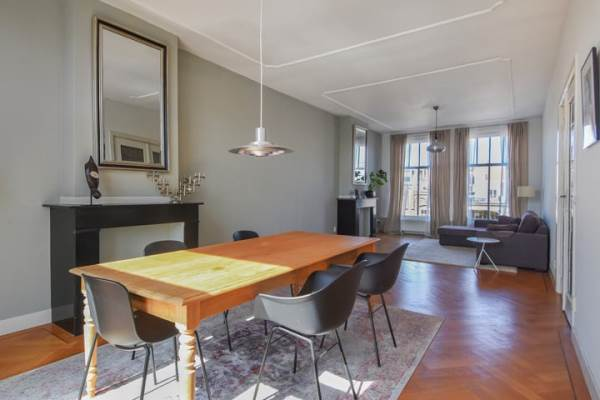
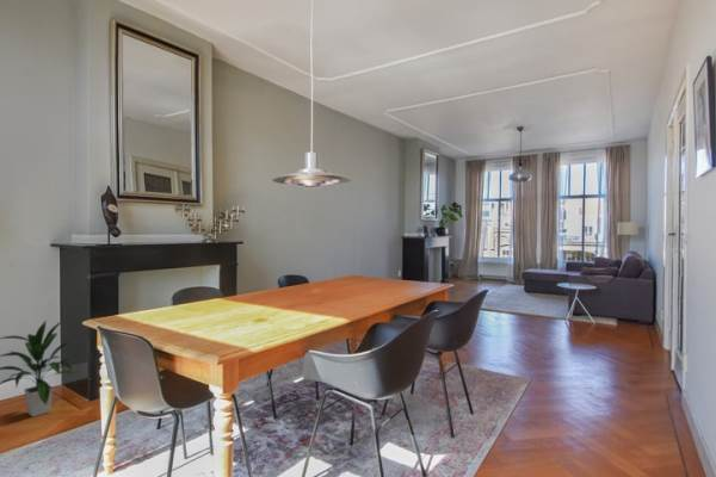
+ indoor plant [0,318,78,419]
